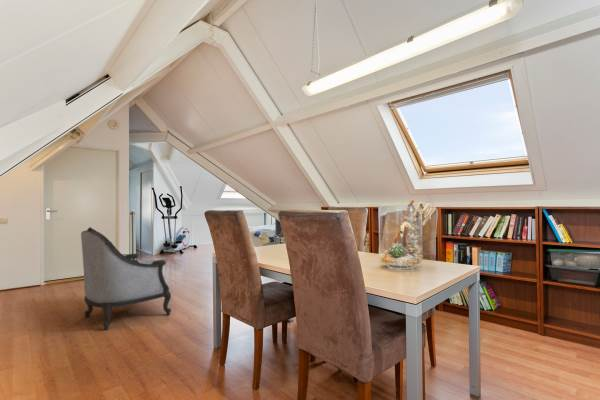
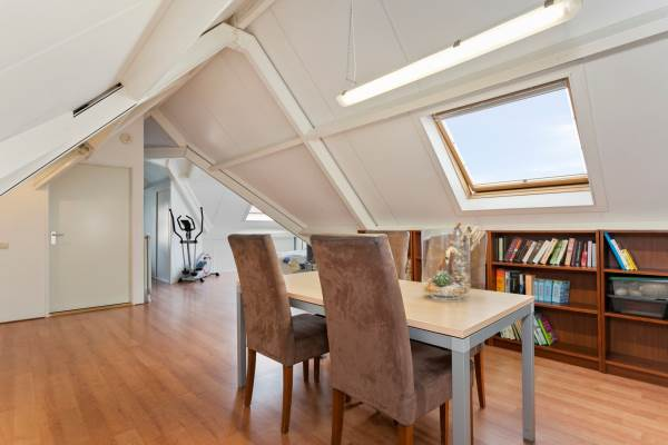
- armchair [80,226,172,331]
